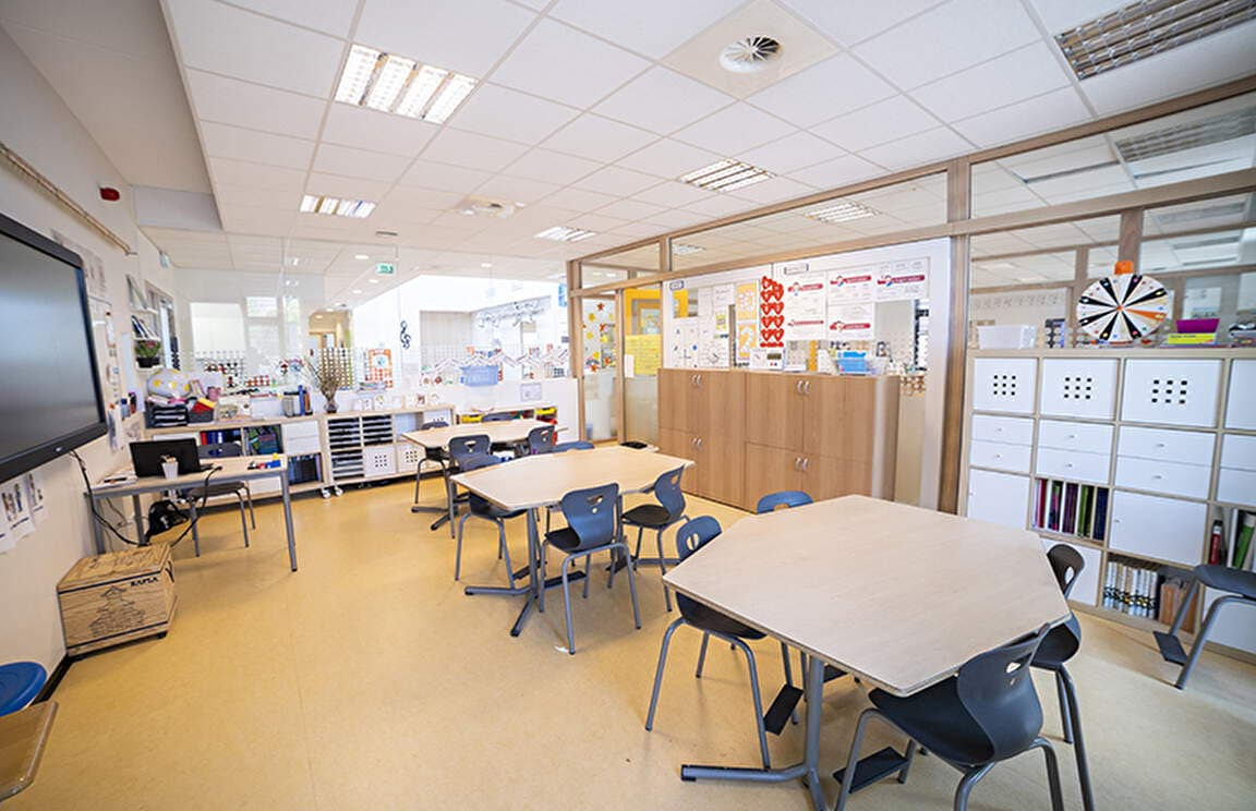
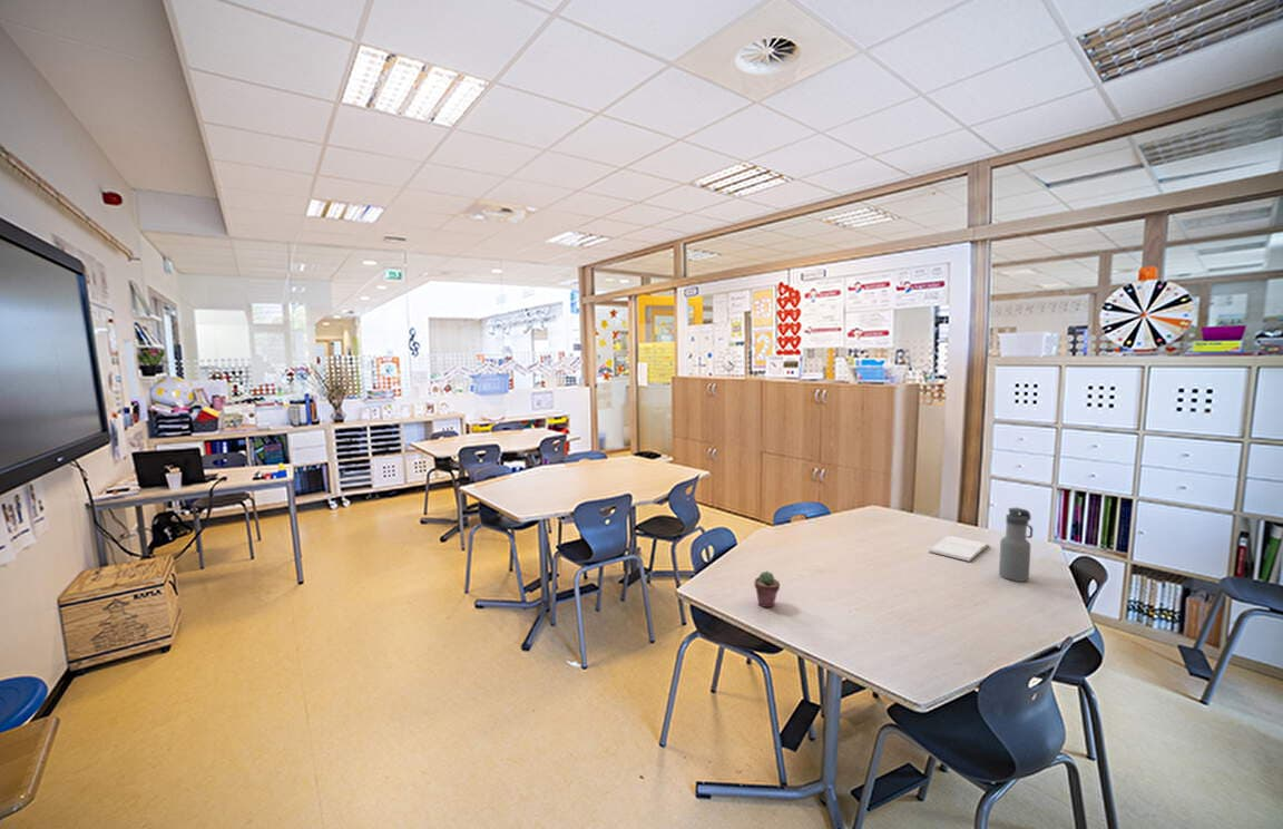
+ book [929,535,990,563]
+ water bottle [998,507,1034,583]
+ potted succulent [753,570,781,608]
